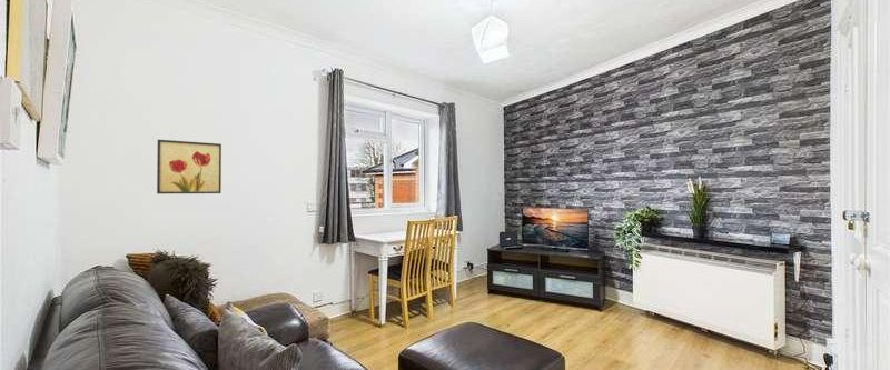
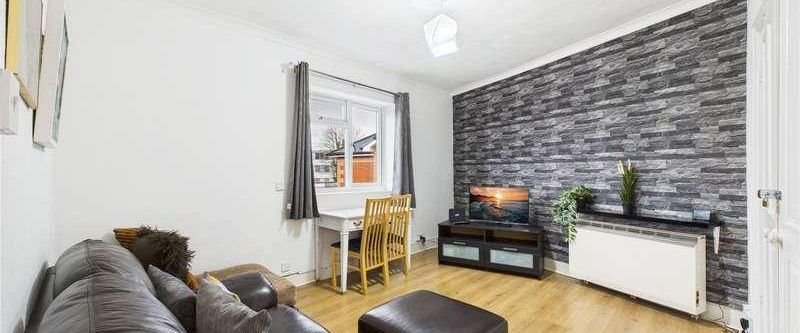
- wall art [156,139,222,194]
